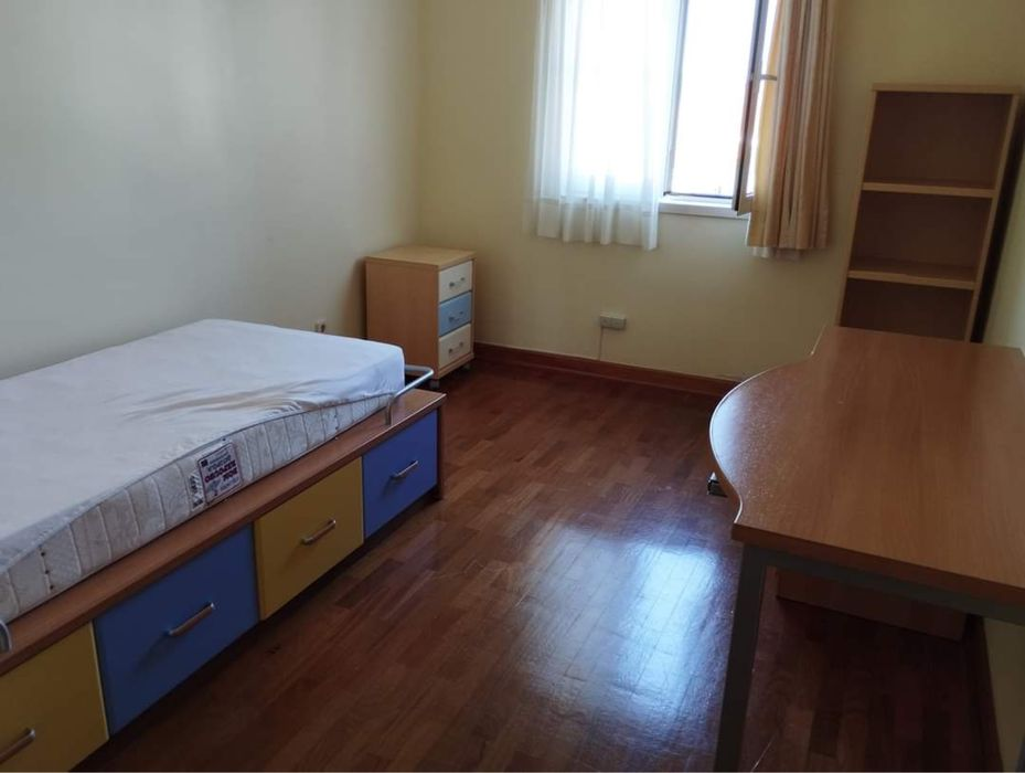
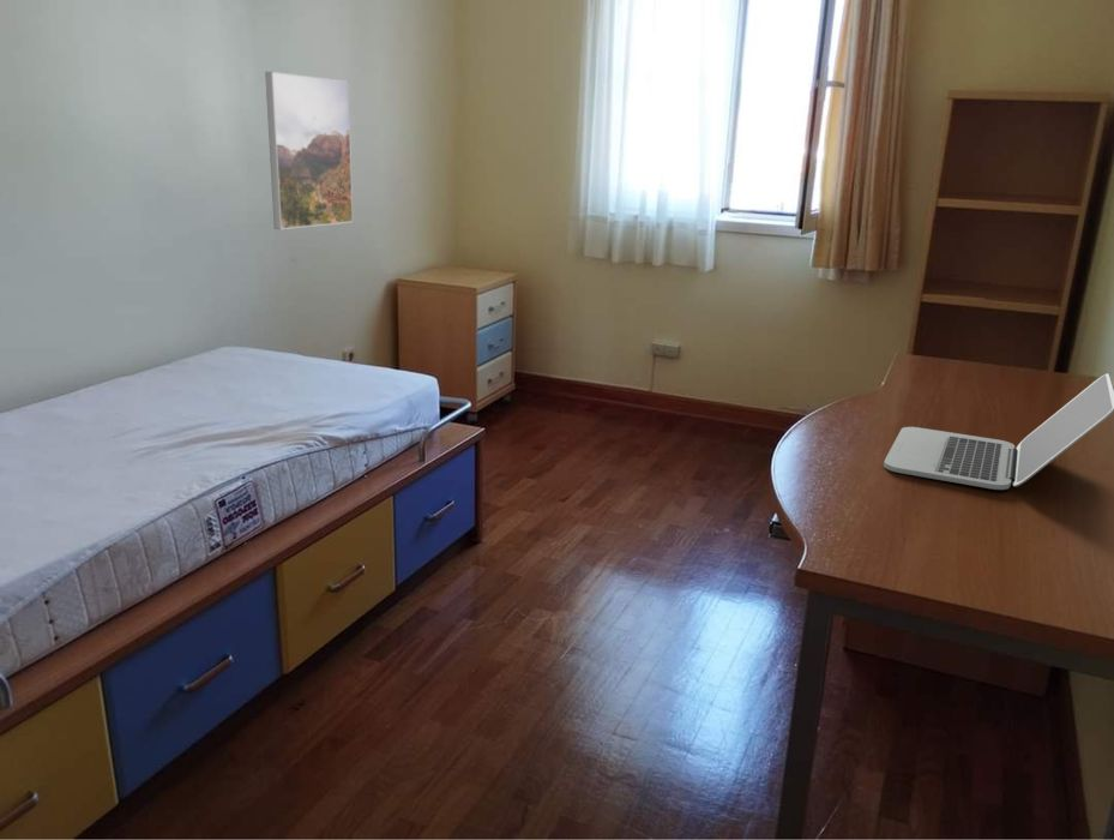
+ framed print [264,71,354,230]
+ laptop [883,372,1114,491]
